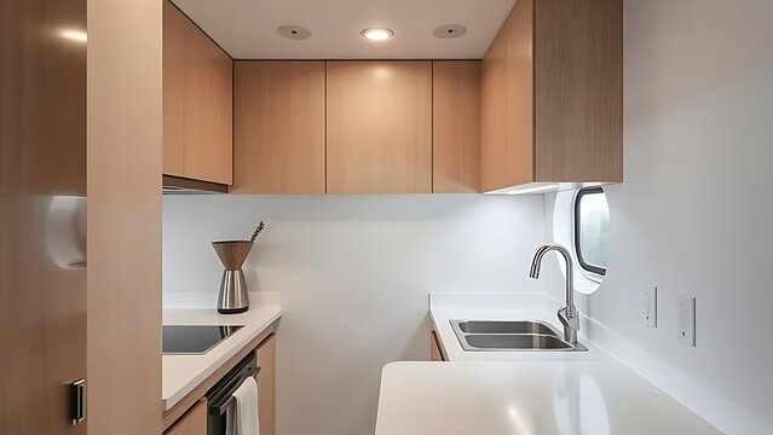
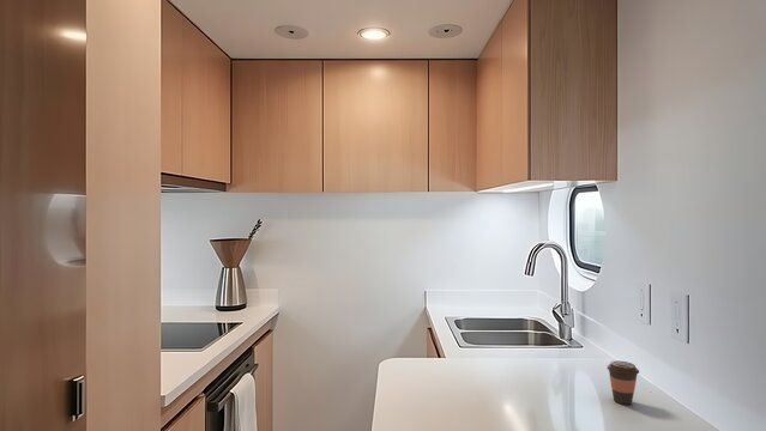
+ coffee cup [605,359,640,406]
